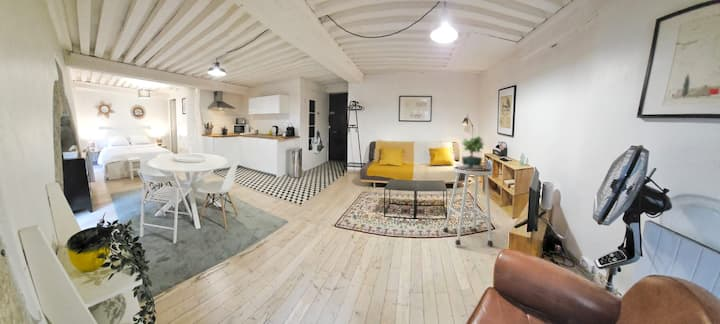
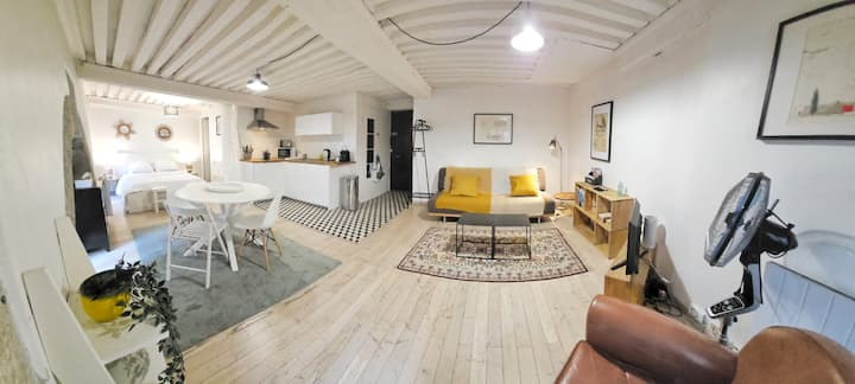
- stool [442,166,494,247]
- potted plant [457,135,486,170]
